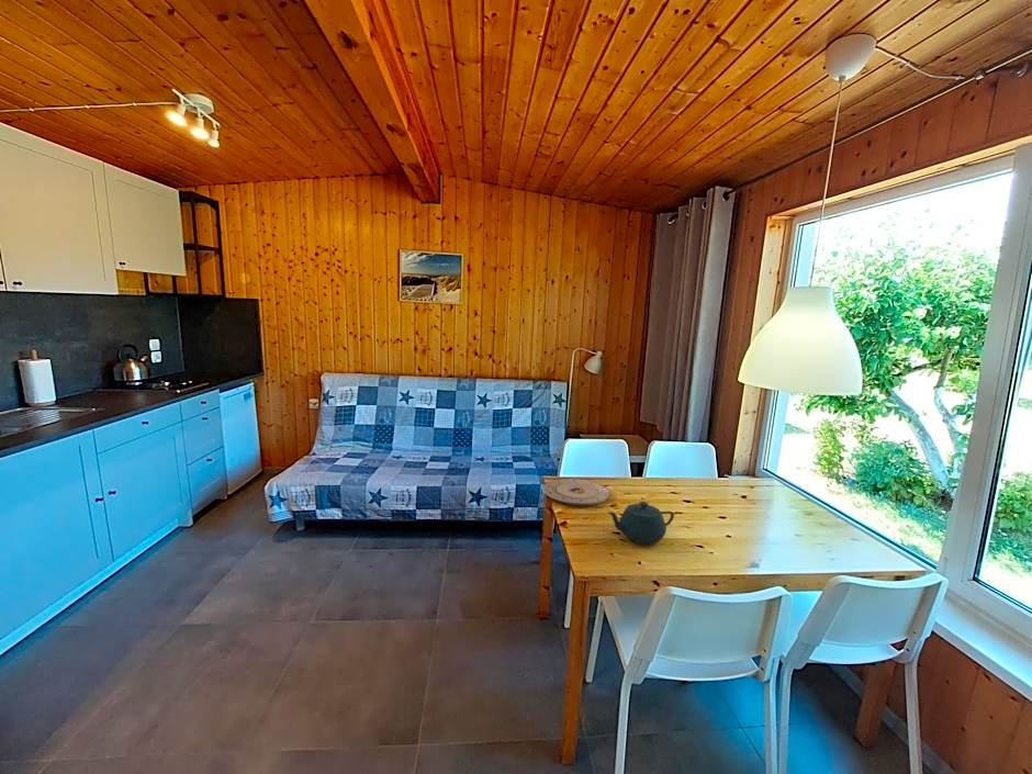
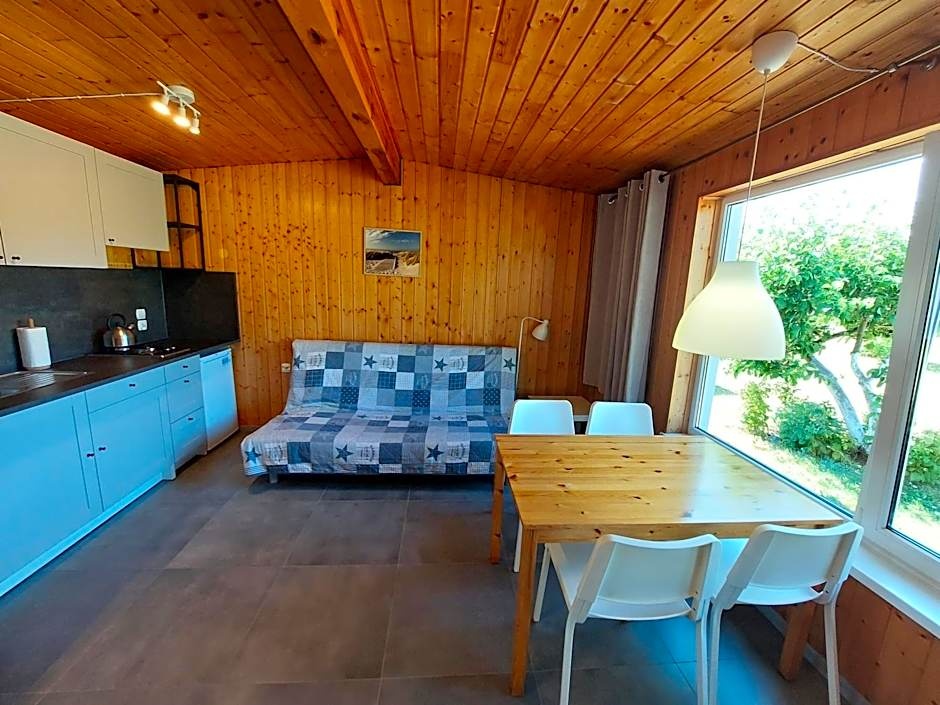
- plate [541,478,612,506]
- teapot [607,501,675,545]
